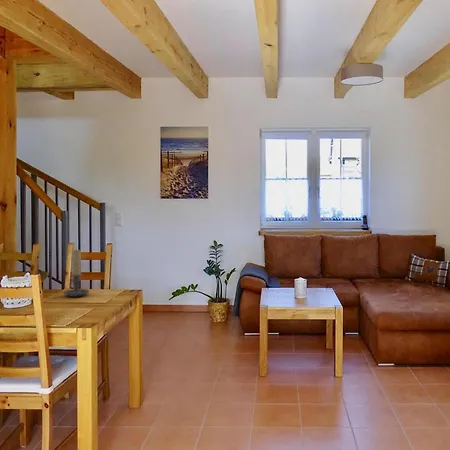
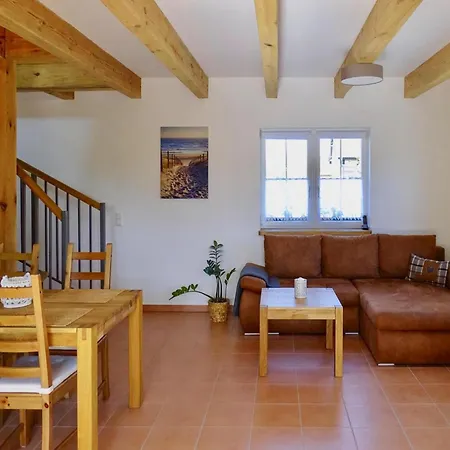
- candle holder [62,249,90,298]
